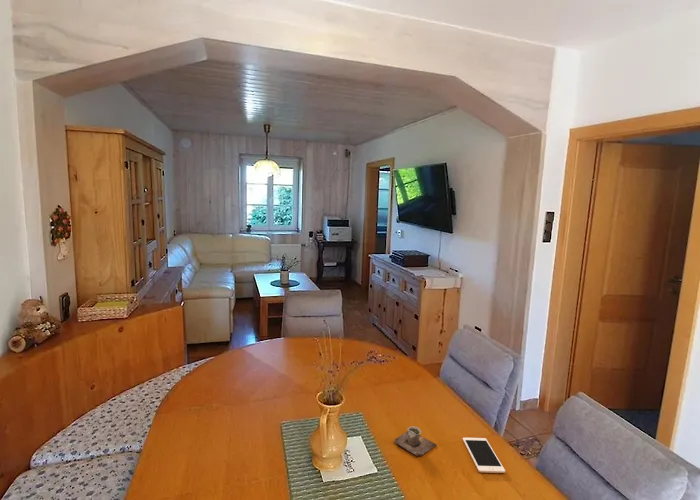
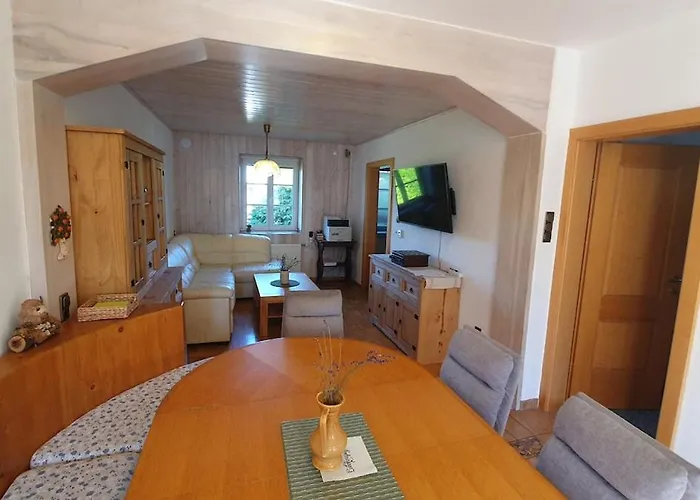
- cup [393,425,438,457]
- cell phone [462,437,506,474]
